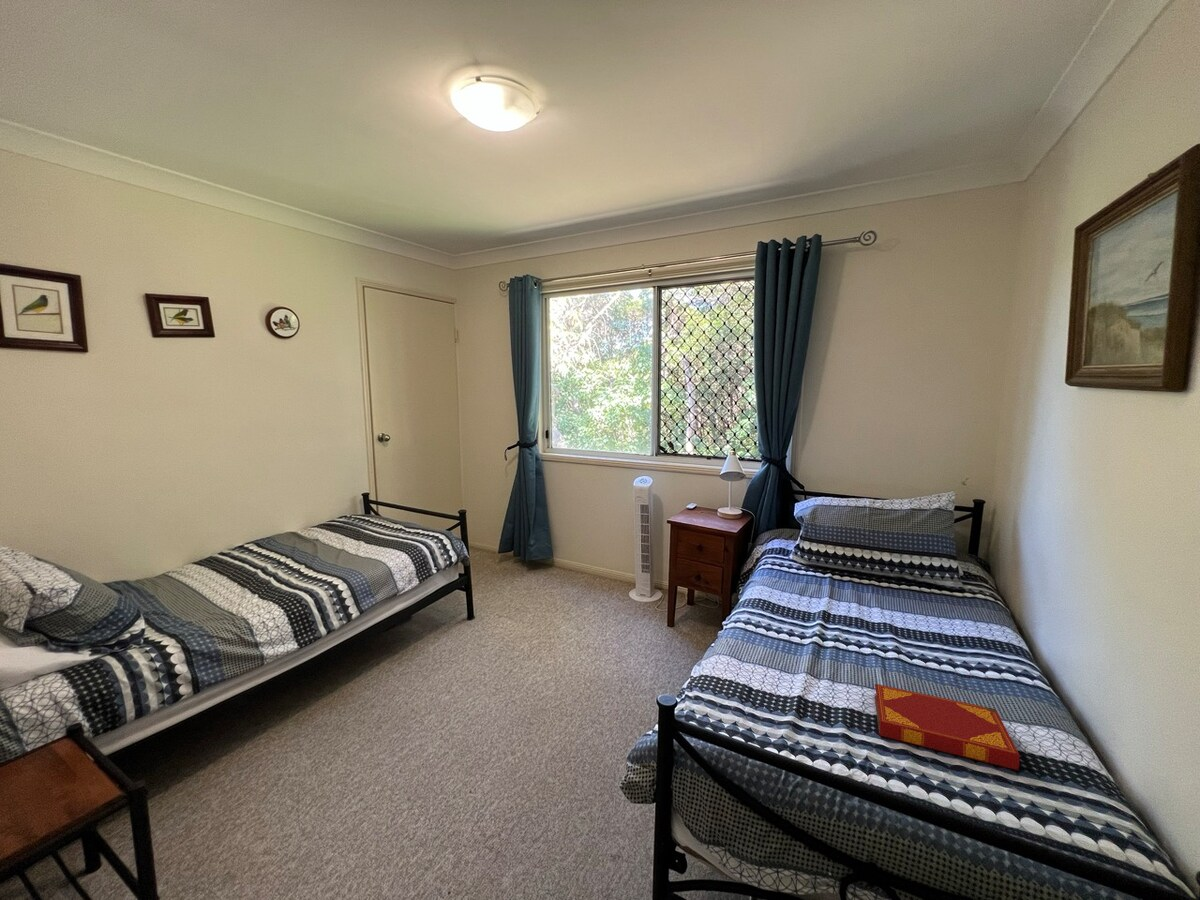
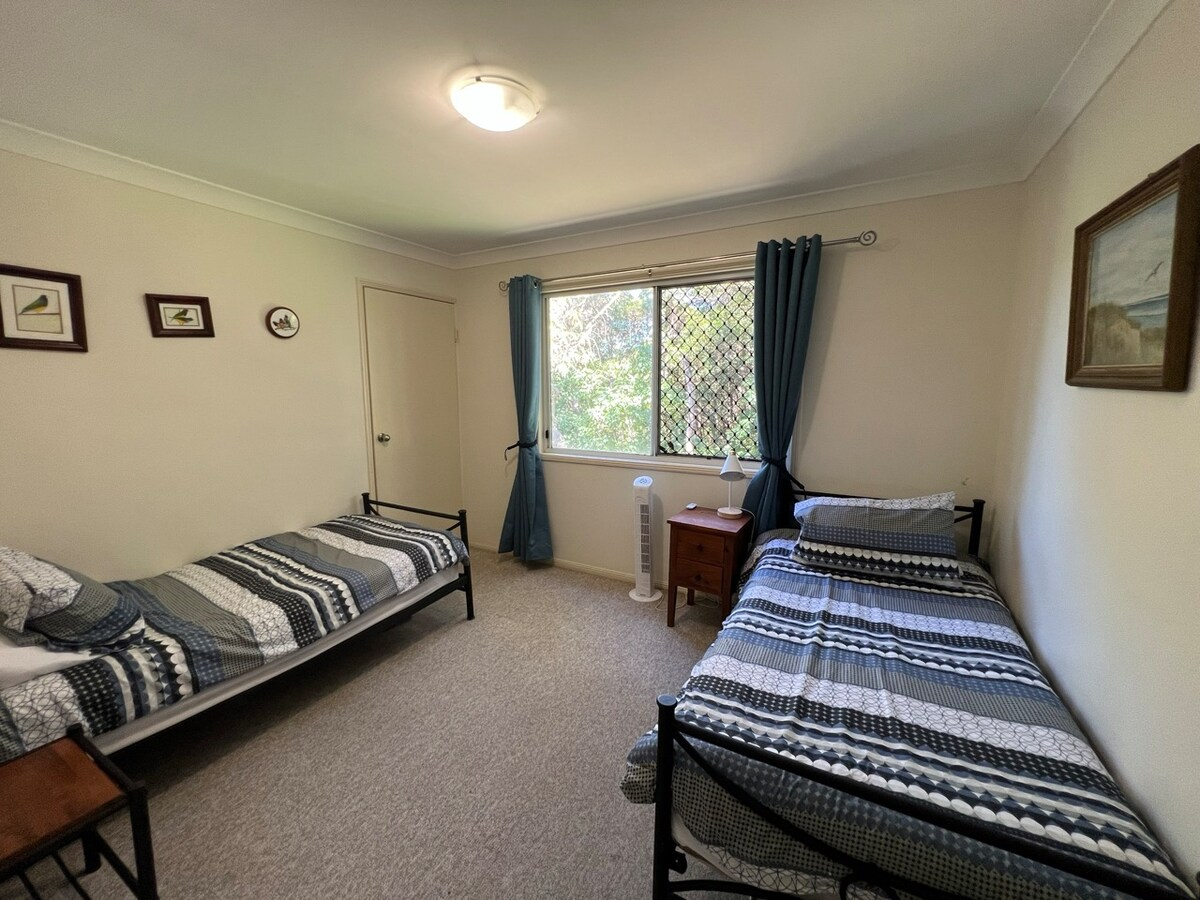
- hardback book [873,683,1020,771]
